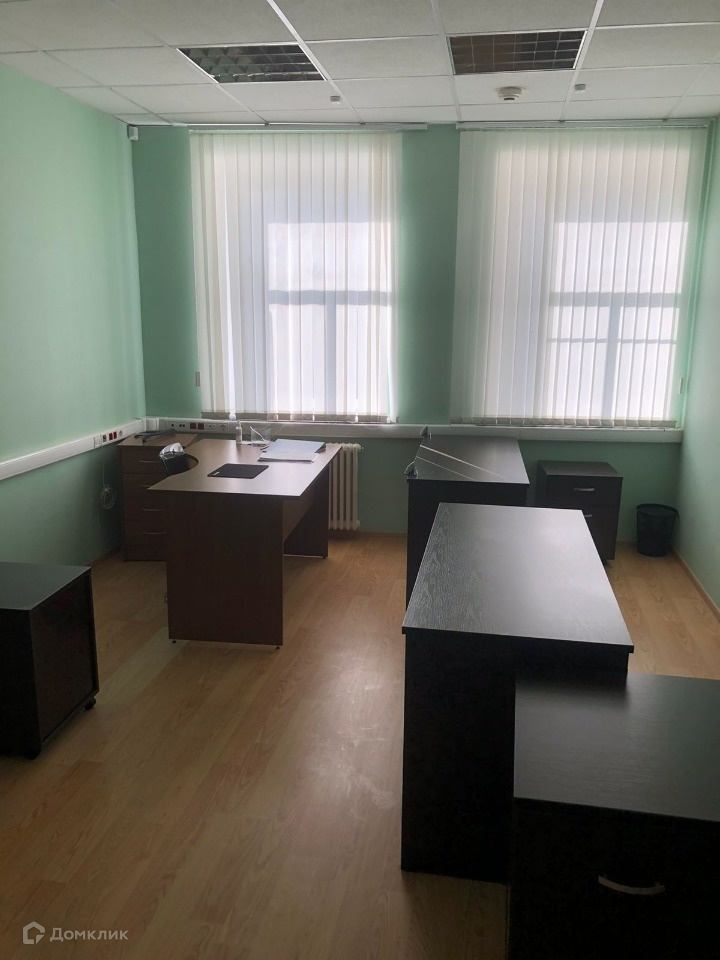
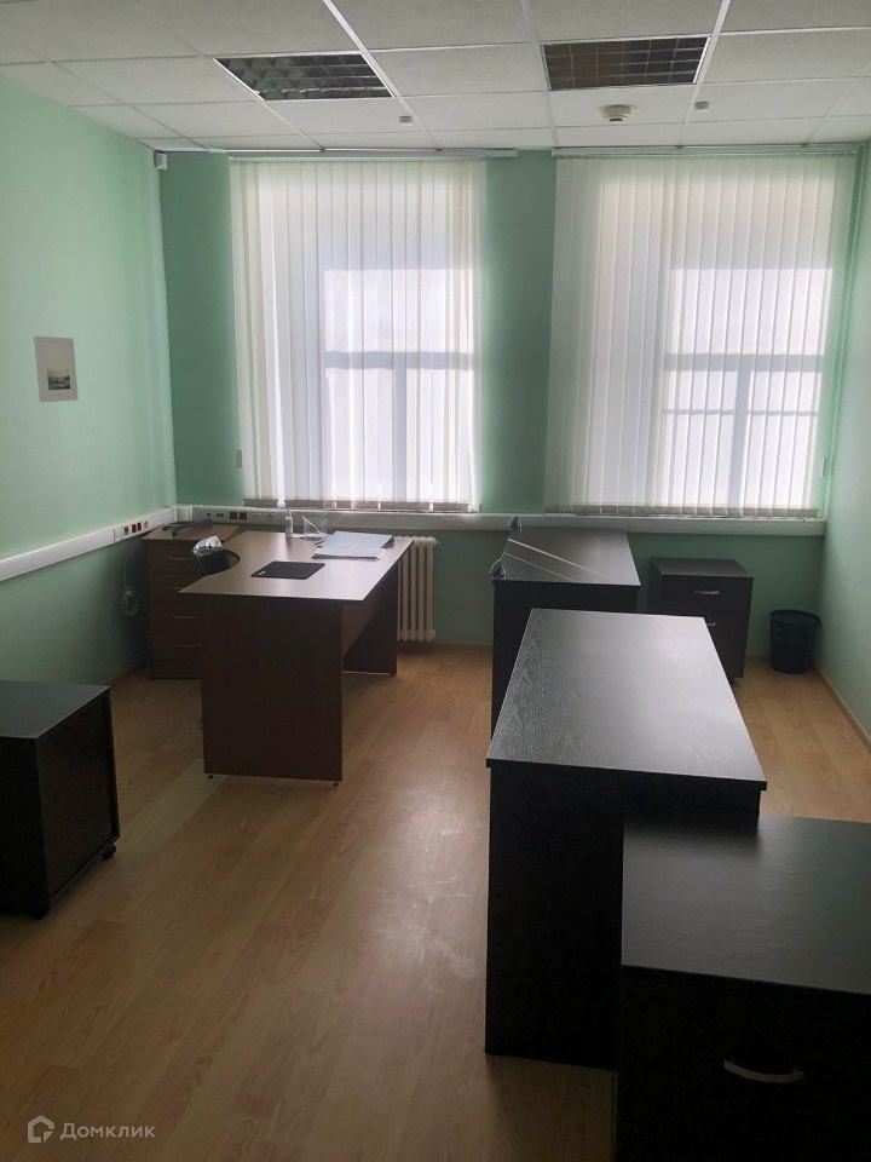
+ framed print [33,335,80,403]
